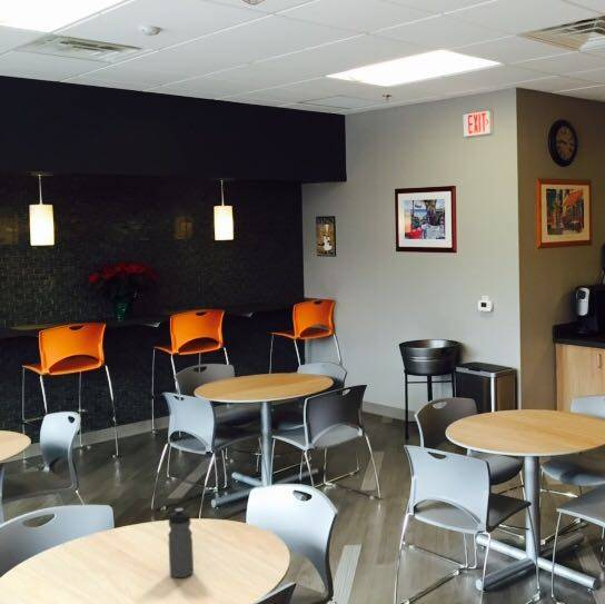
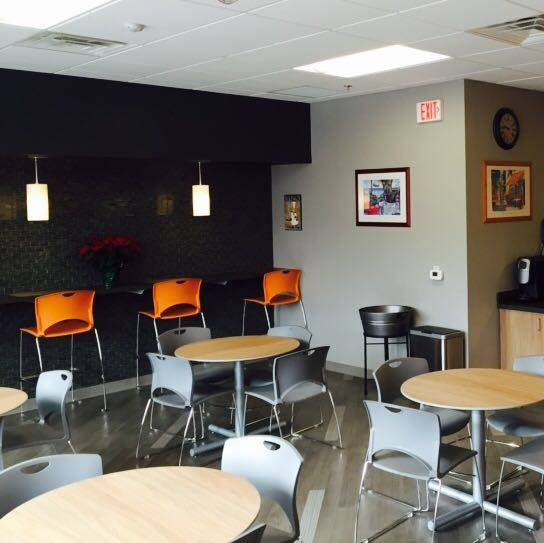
- water bottle [167,507,195,578]
